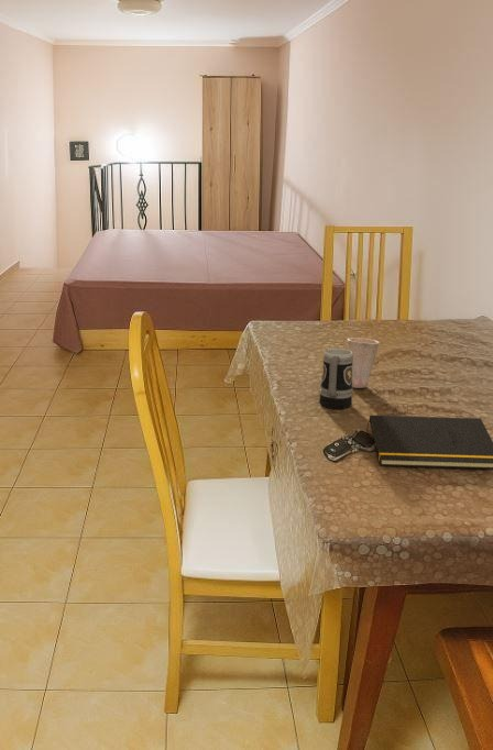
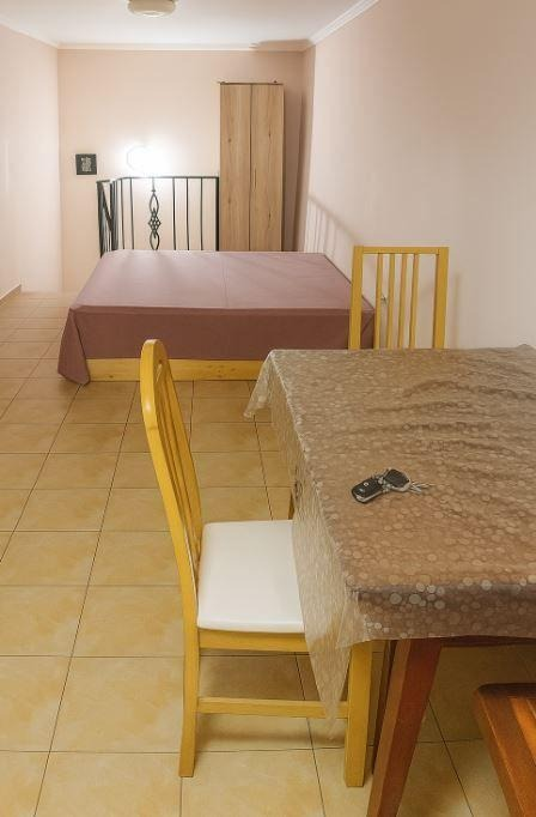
- mug [318,348,354,410]
- cup [347,337,381,389]
- notepad [364,415,493,470]
